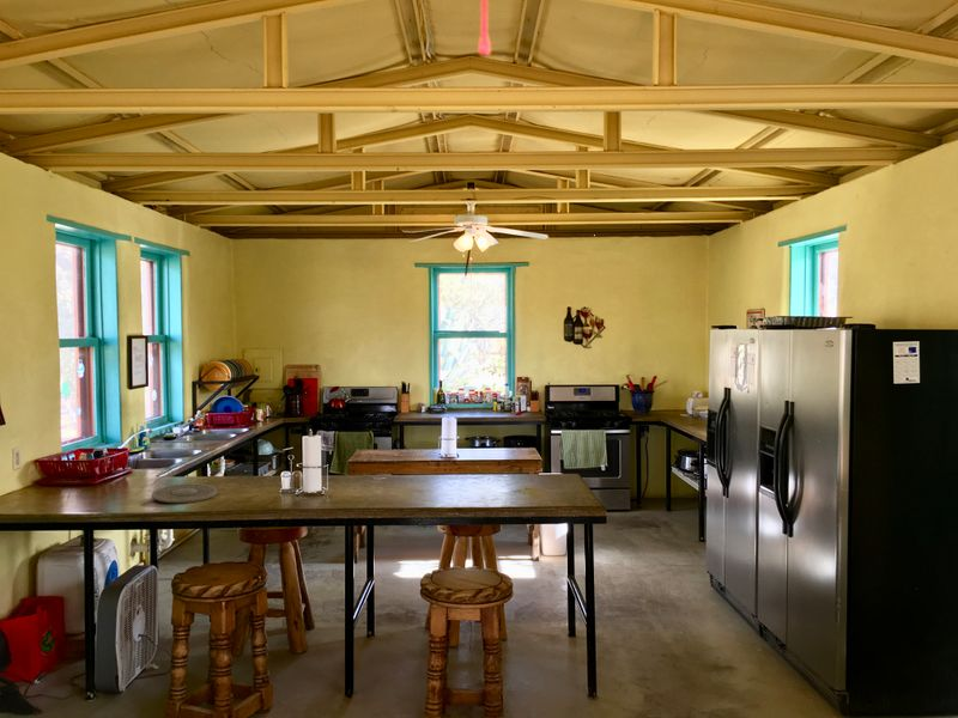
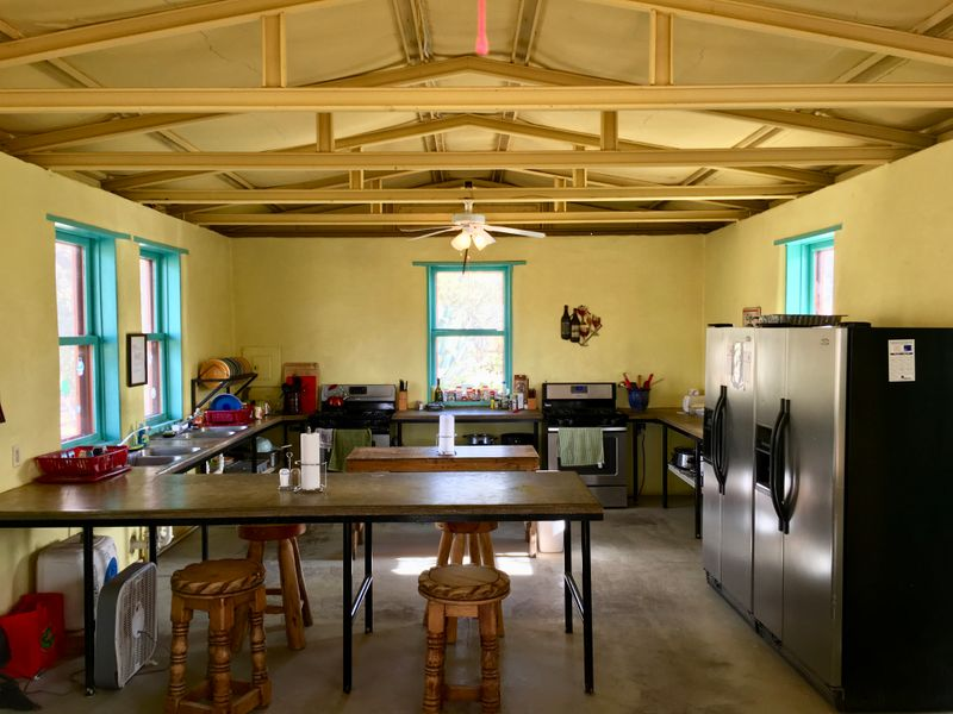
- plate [151,482,218,504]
